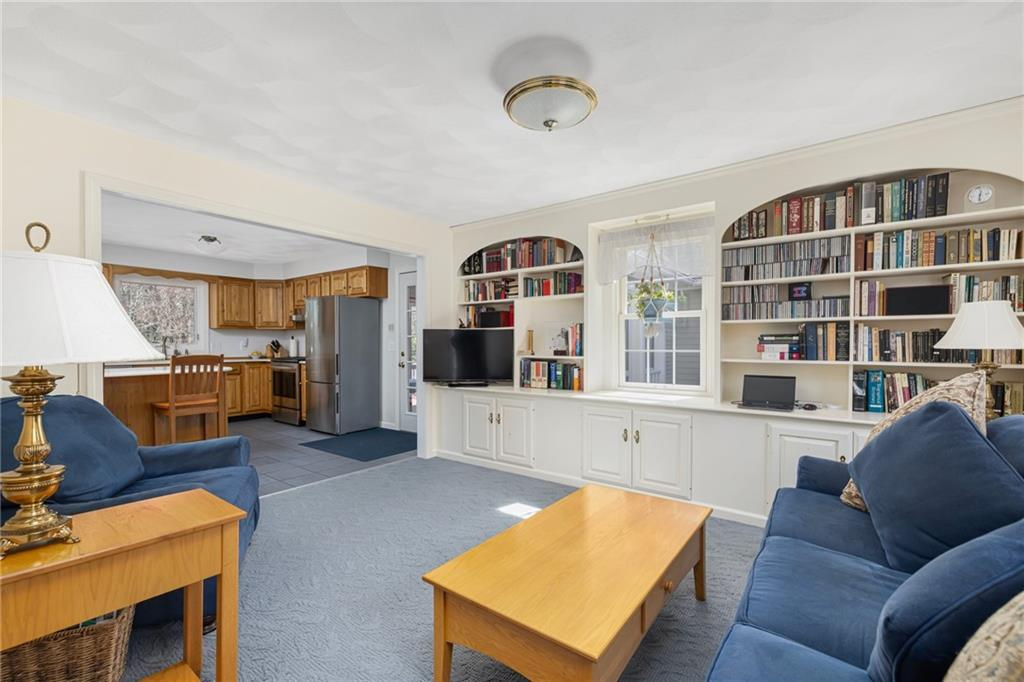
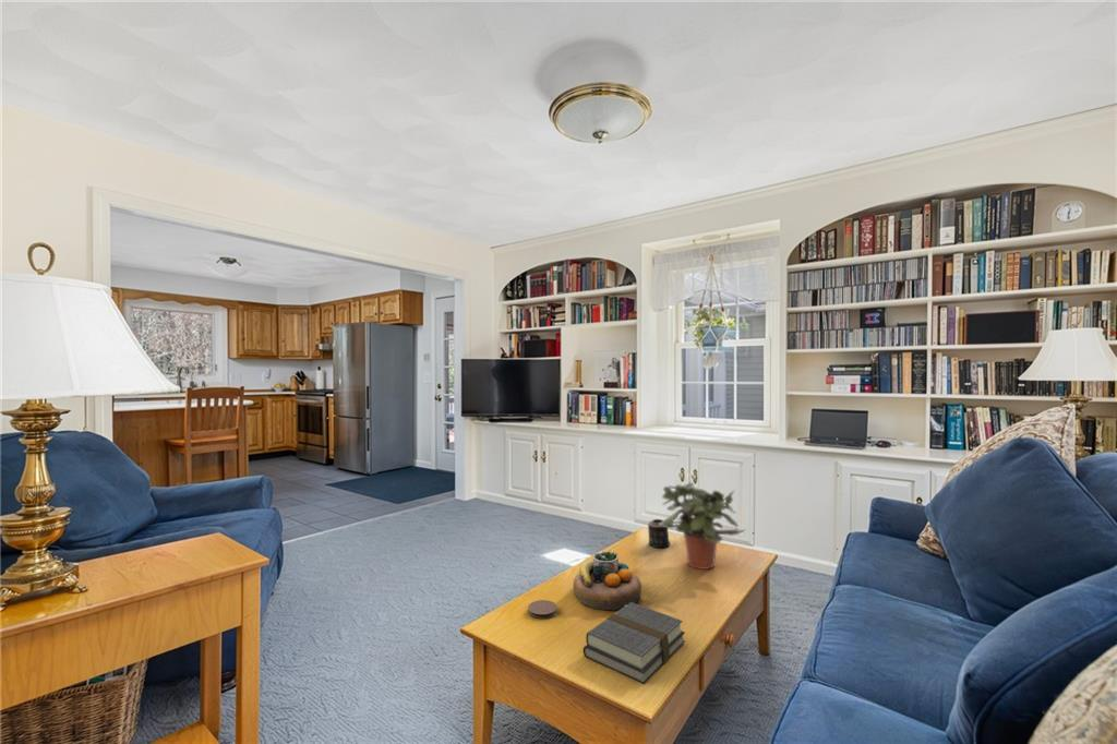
+ potted plant [659,481,746,571]
+ candle [647,518,671,549]
+ decorative bowl [573,550,642,611]
+ book [582,602,686,685]
+ coaster [527,599,558,620]
